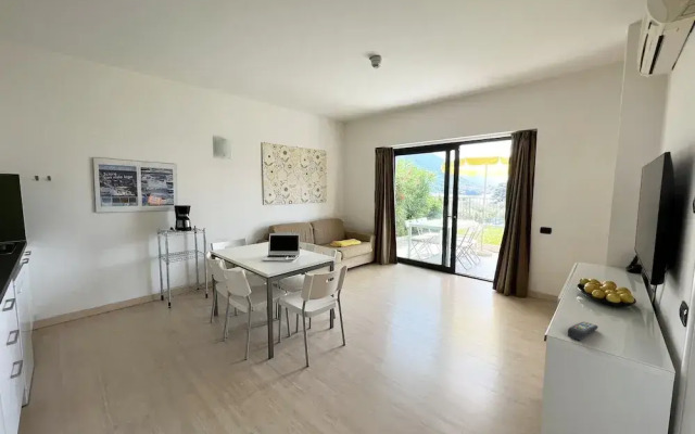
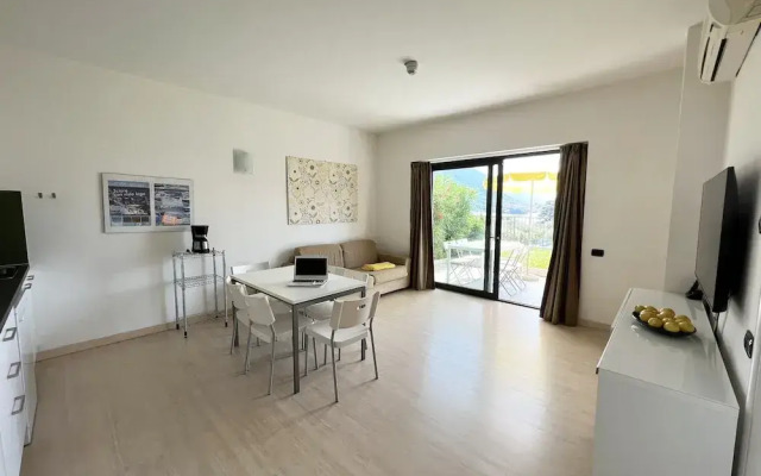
- remote control [567,321,599,342]
